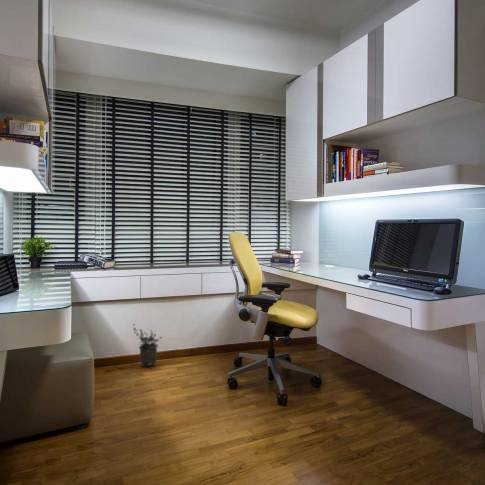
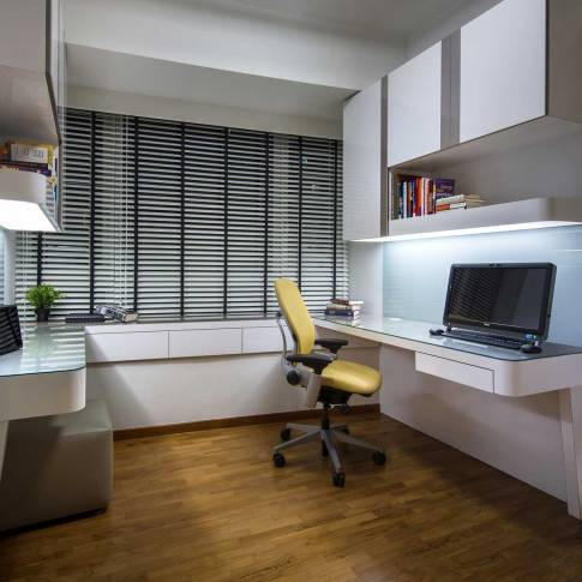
- potted plant [132,323,163,368]
